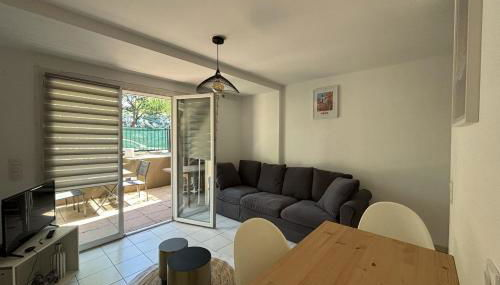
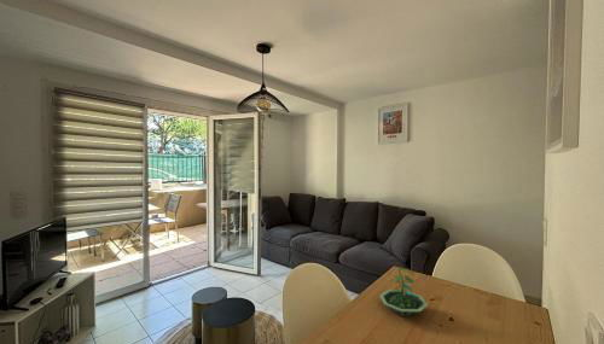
+ terrarium [378,266,430,317]
